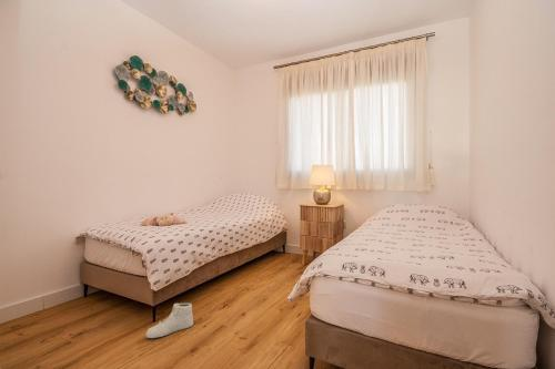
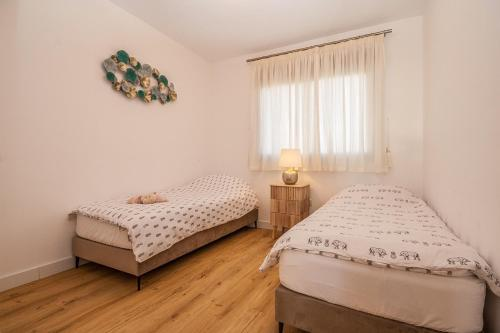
- sneaker [145,303,194,339]
